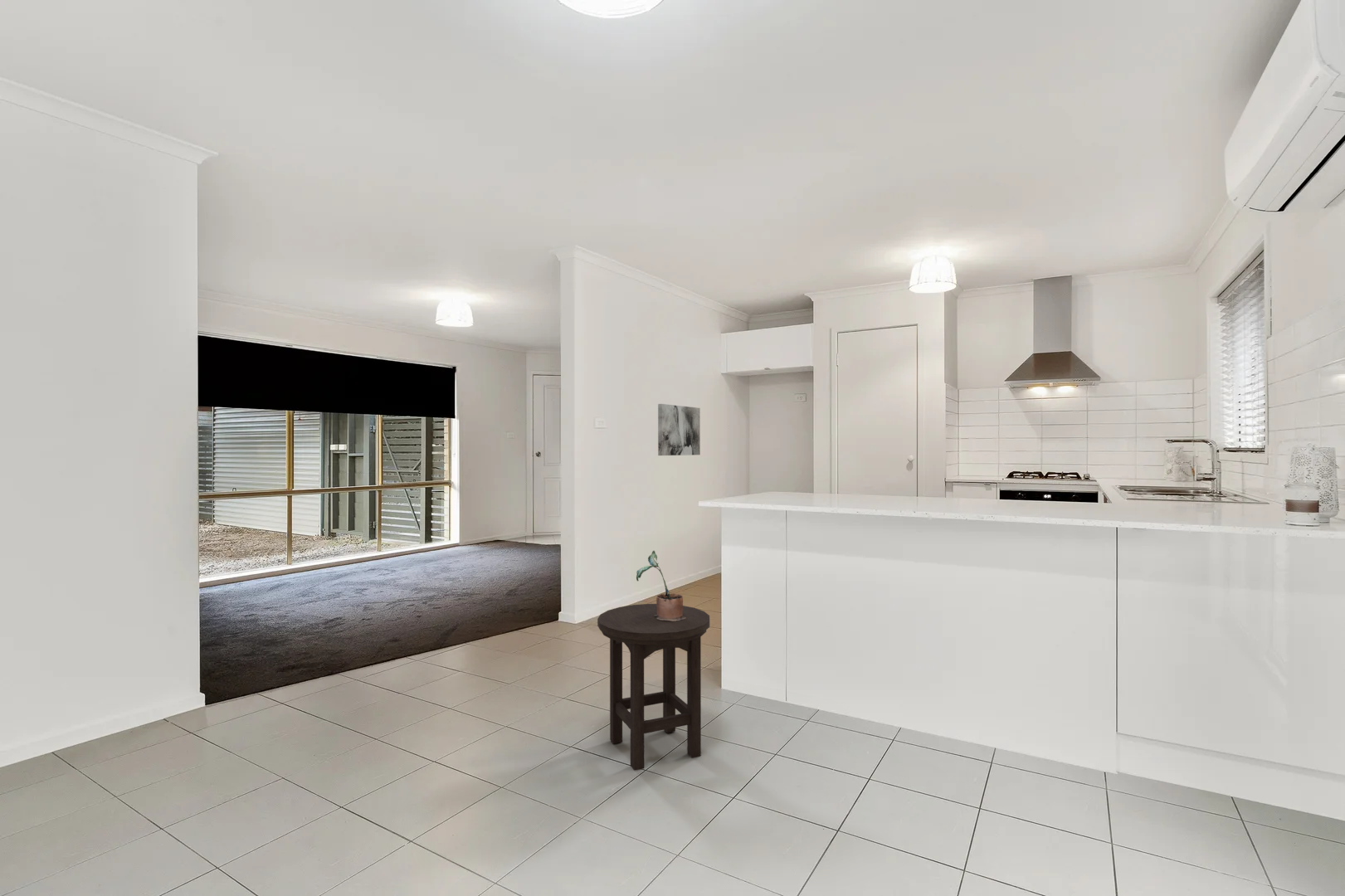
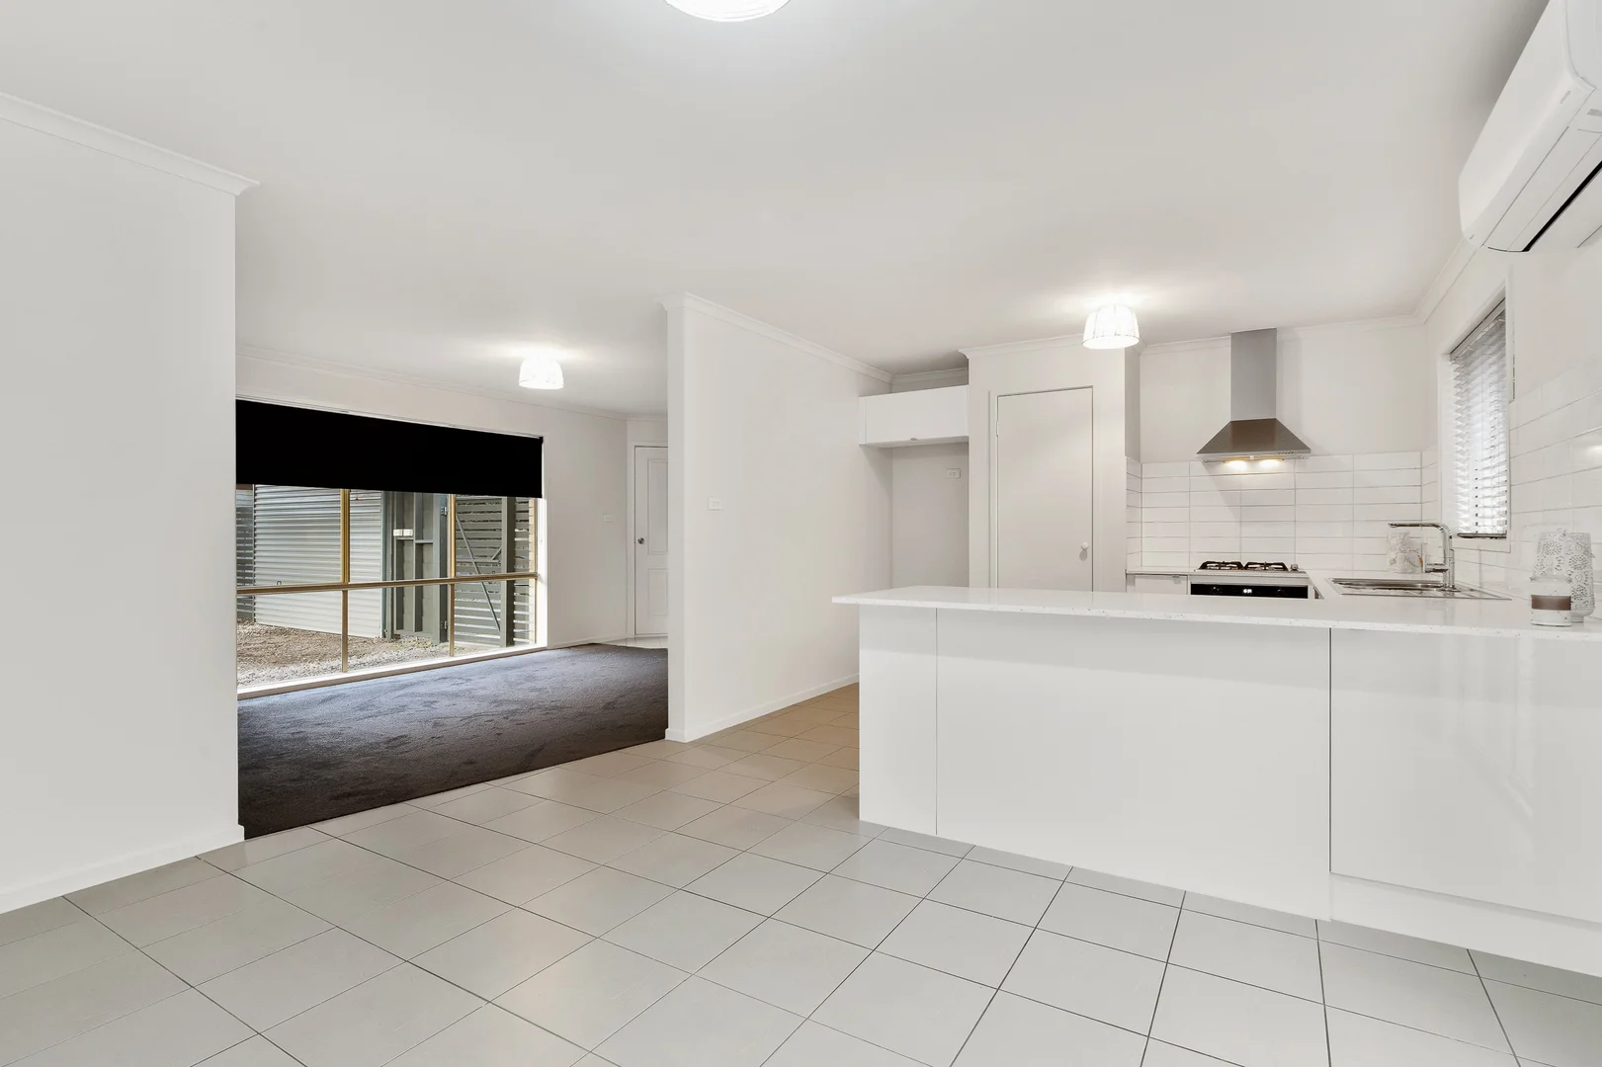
- wall art [657,403,701,456]
- potted plant [636,550,686,621]
- stool [597,603,710,772]
